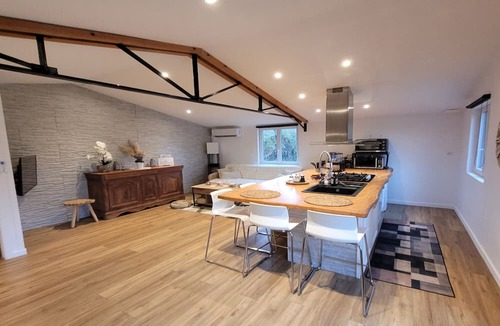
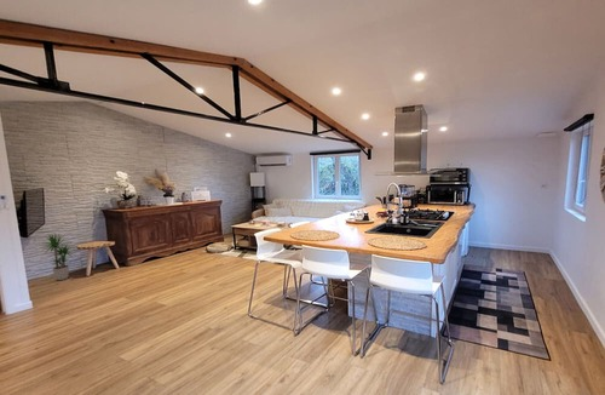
+ potted plant [39,231,77,281]
